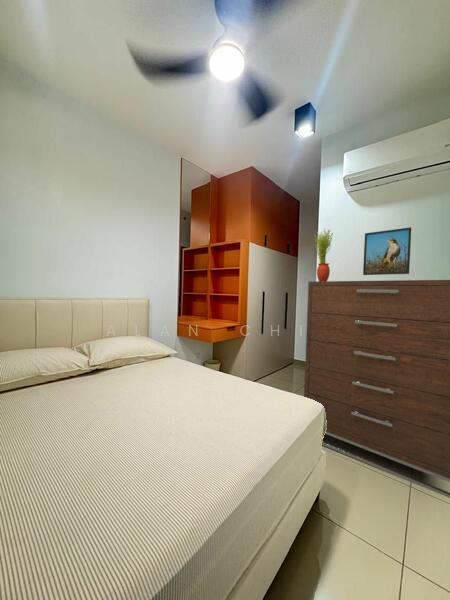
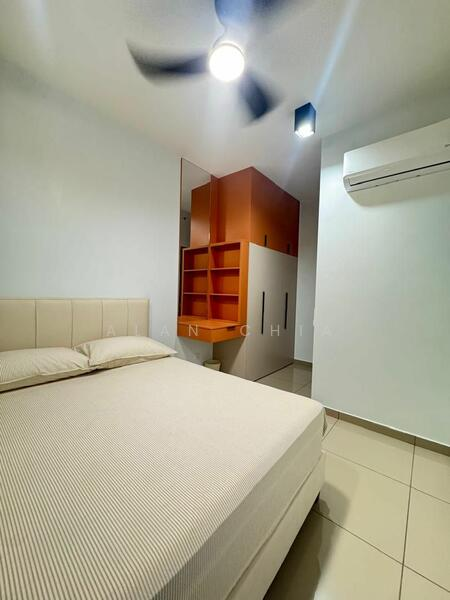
- potted plant [313,228,334,281]
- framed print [362,226,412,276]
- dresser [303,279,450,499]
